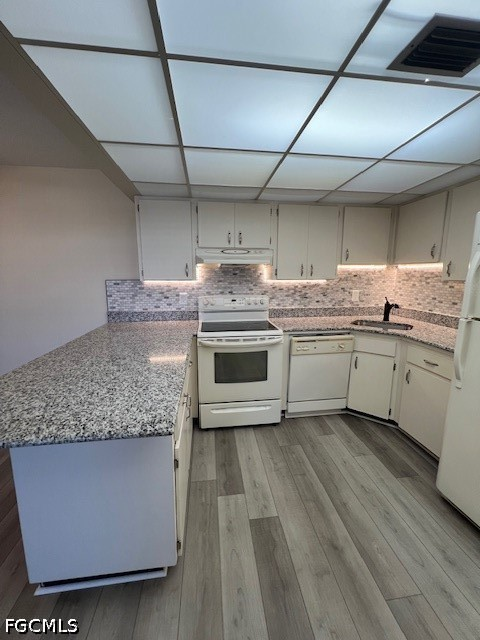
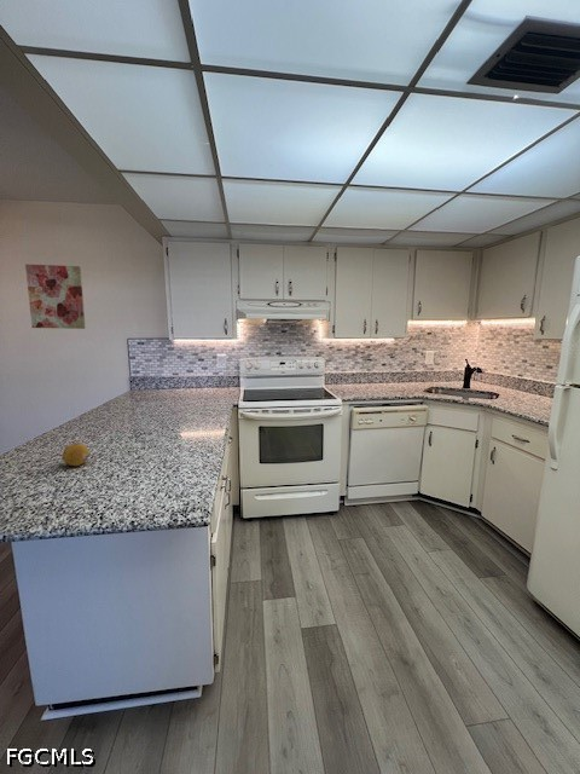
+ wall art [24,264,86,330]
+ fruit [60,443,91,467]
